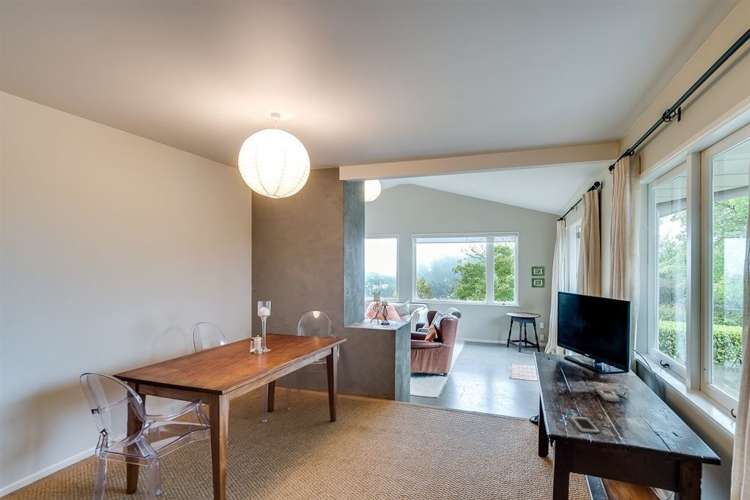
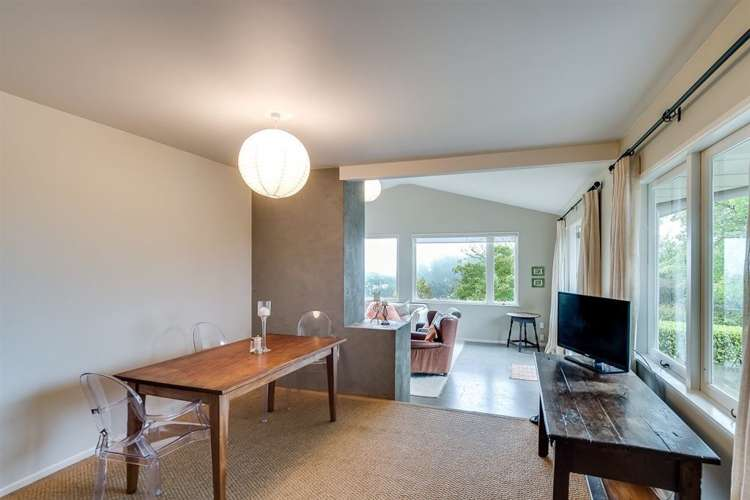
- remote control [593,385,621,403]
- cell phone [569,415,601,434]
